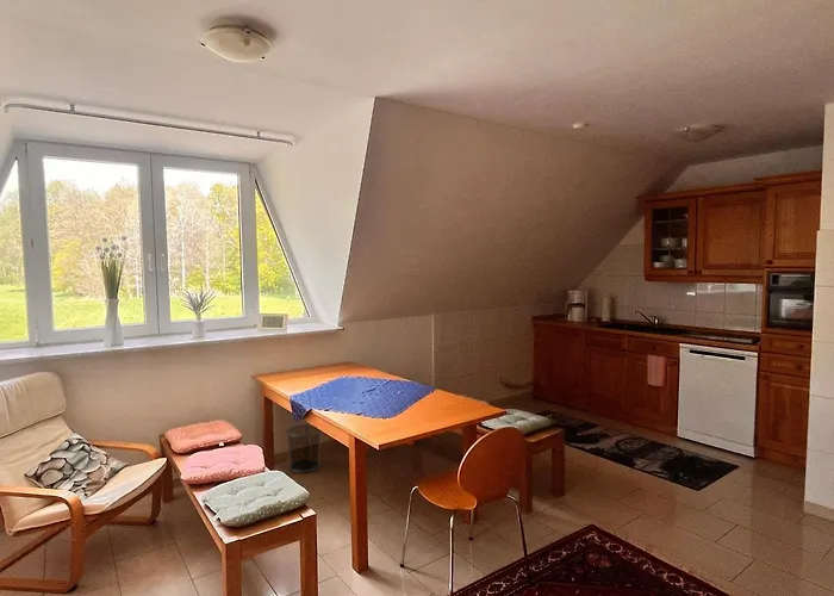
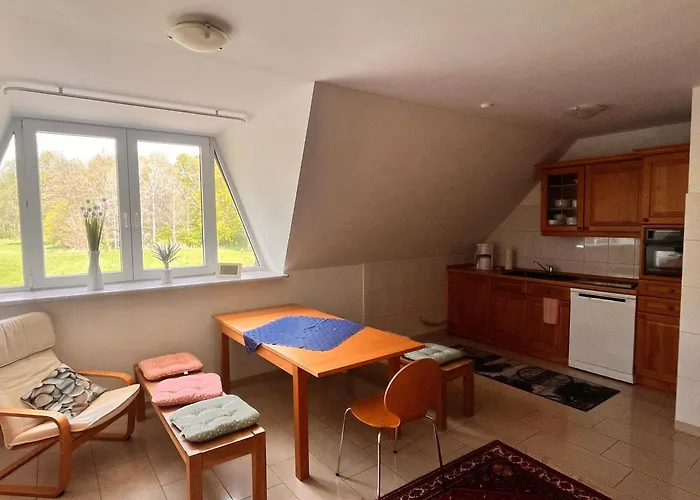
- waste bin [285,423,322,474]
